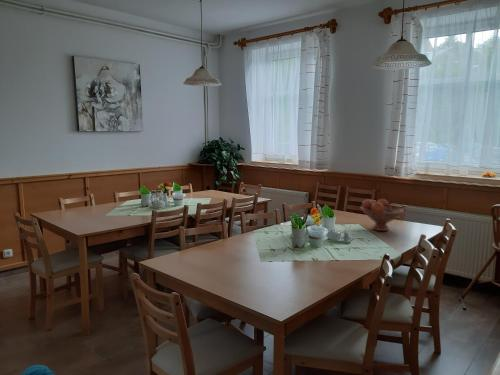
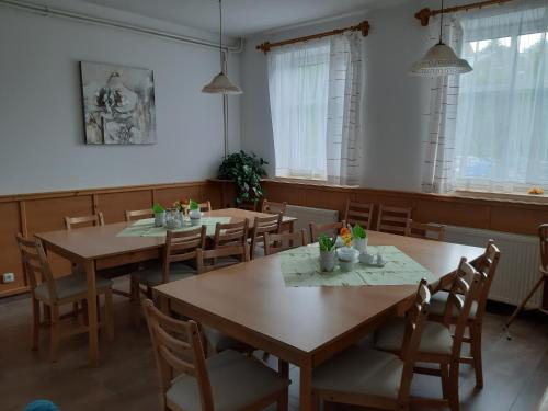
- fruit bowl [360,198,405,232]
